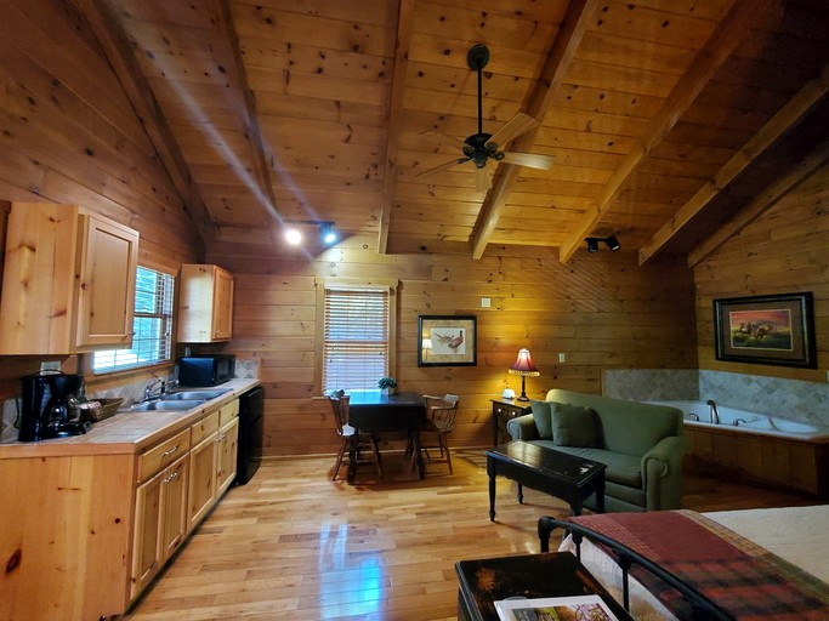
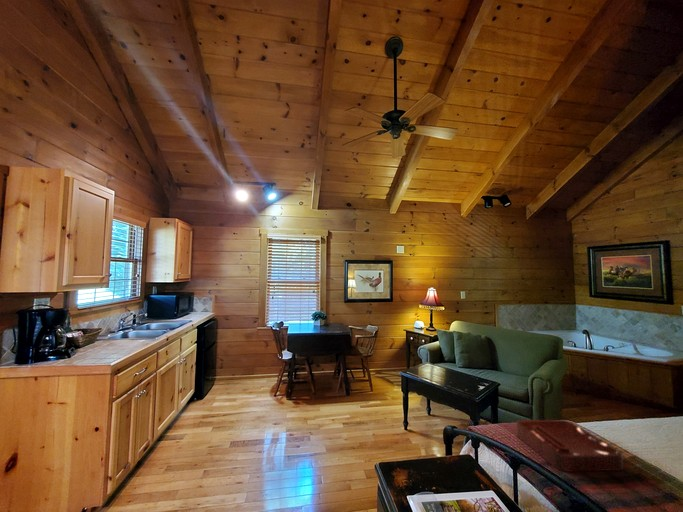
+ decorative tray [515,419,624,473]
